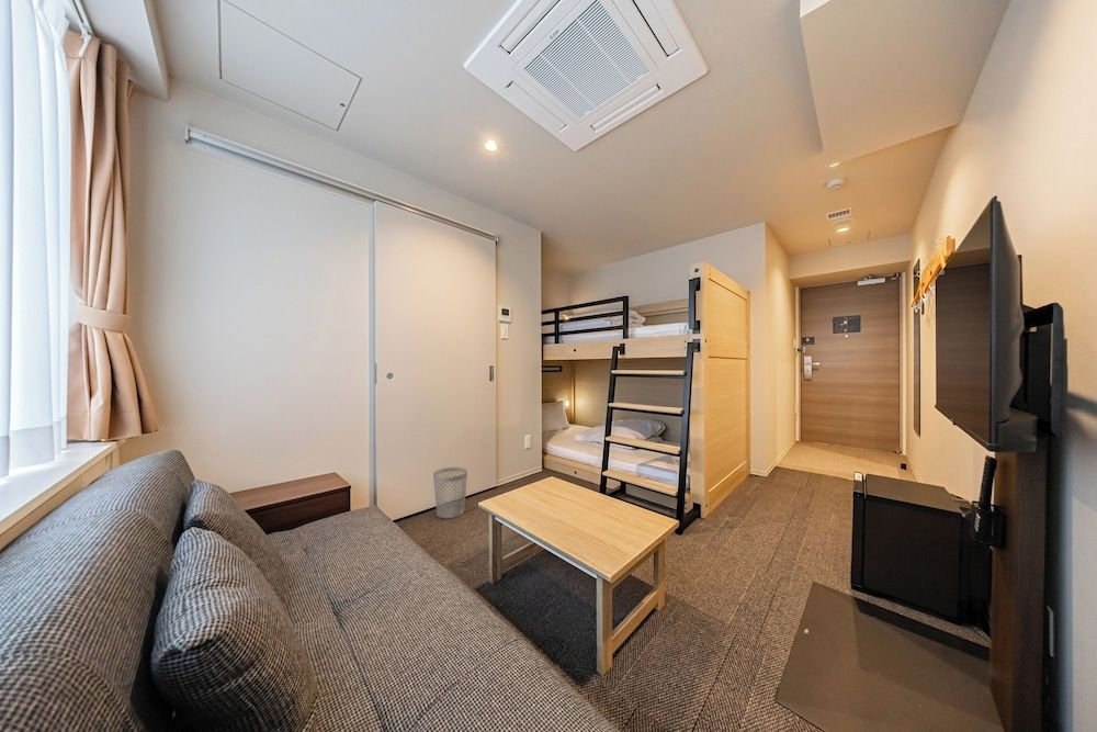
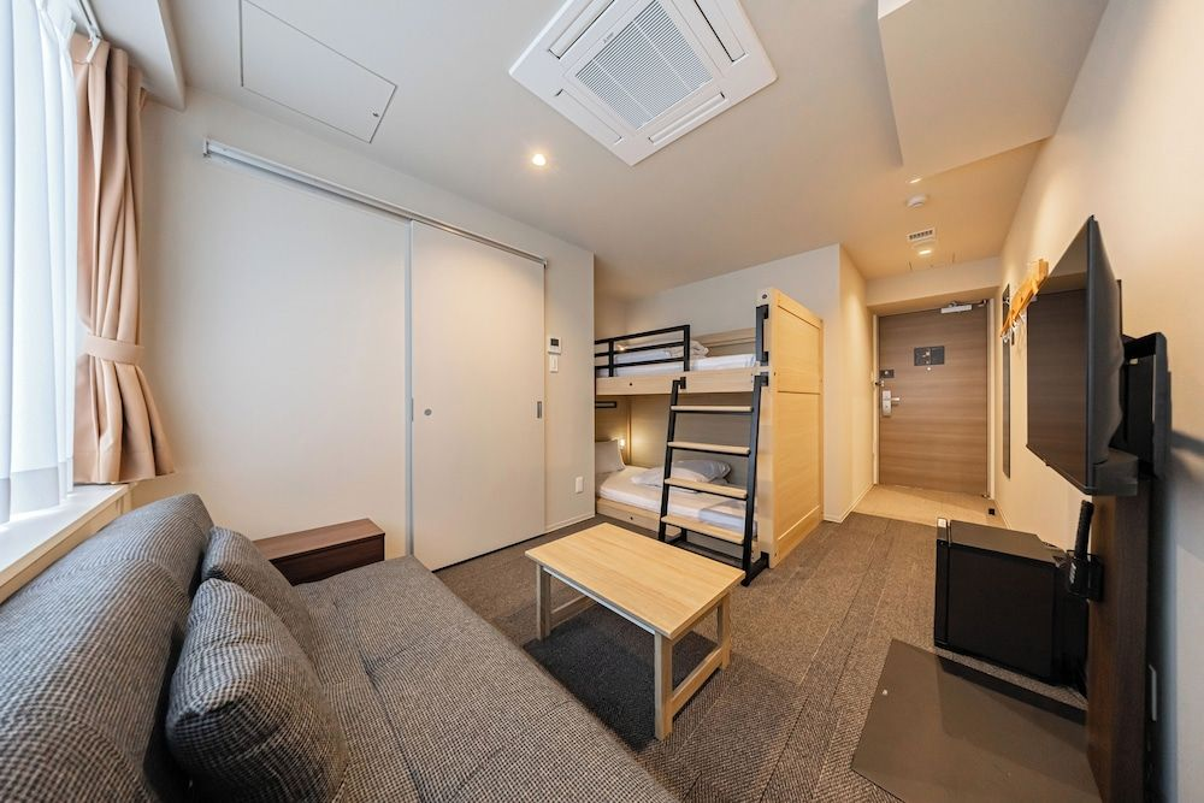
- wastebasket [432,466,468,519]
